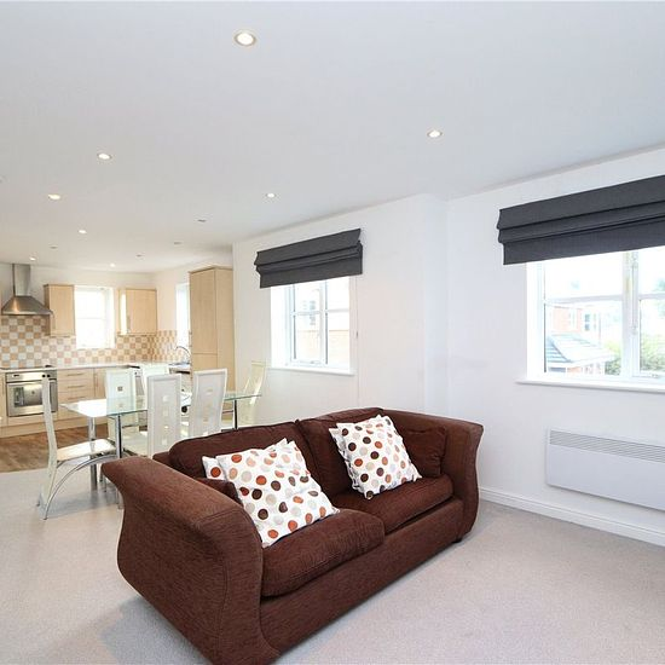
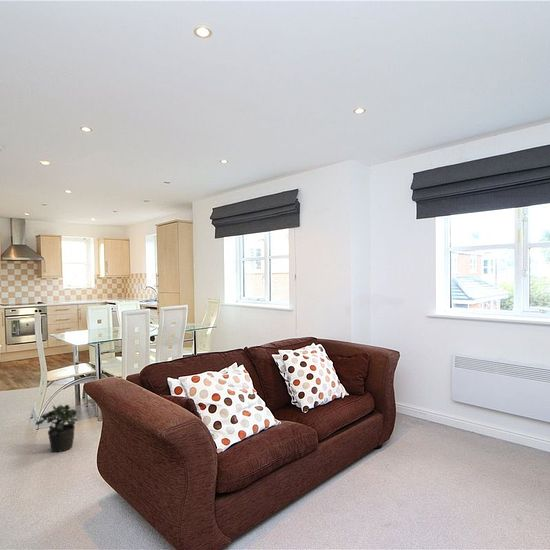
+ potted plant [35,403,78,453]
